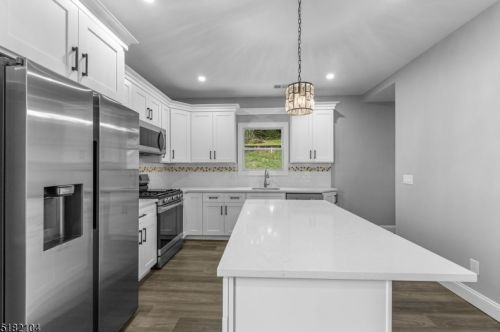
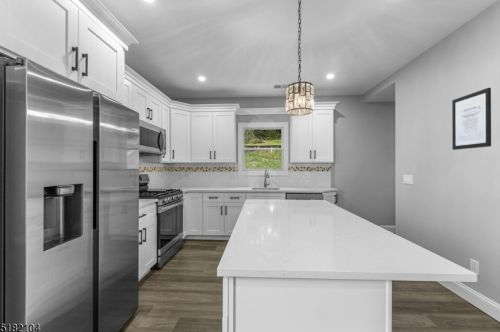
+ wall art [451,87,492,151]
